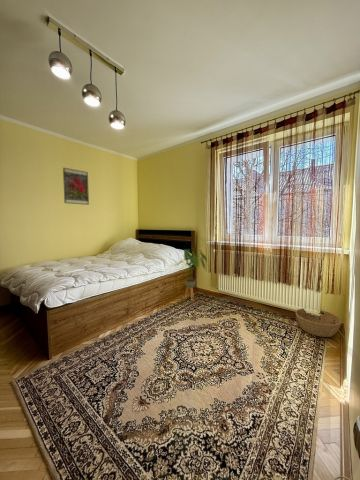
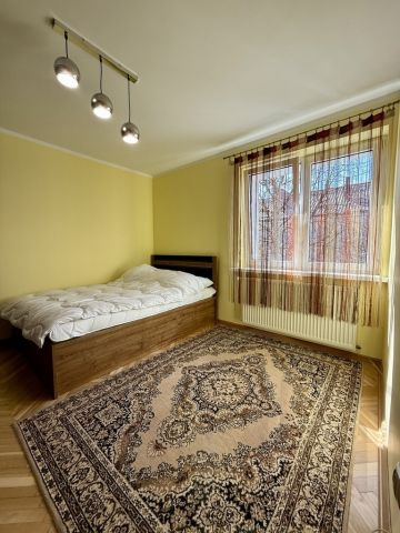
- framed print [62,167,90,206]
- basket [295,307,342,338]
- house plant [176,248,208,302]
